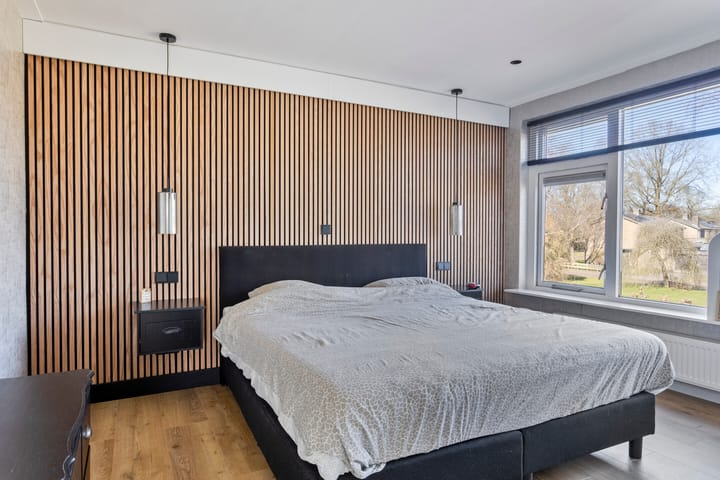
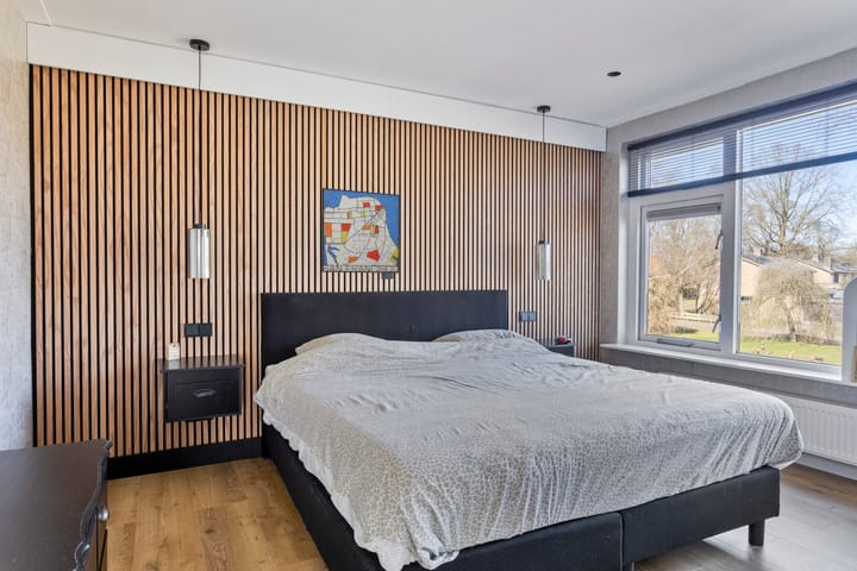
+ wall art [320,187,401,275]
